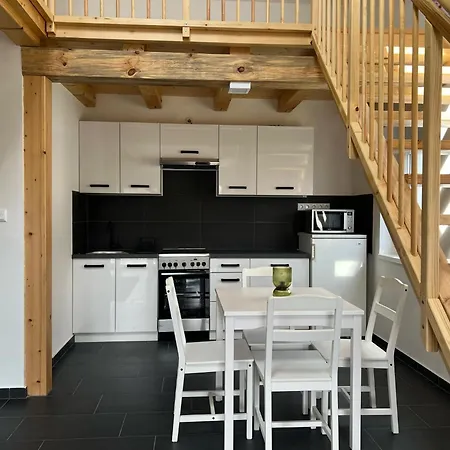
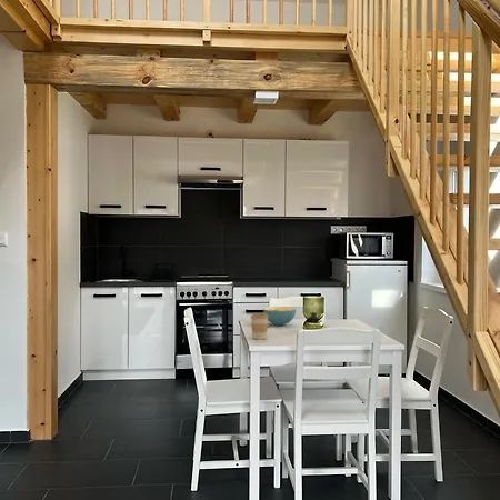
+ cereal bowl [262,306,297,327]
+ coffee cup [250,312,269,340]
